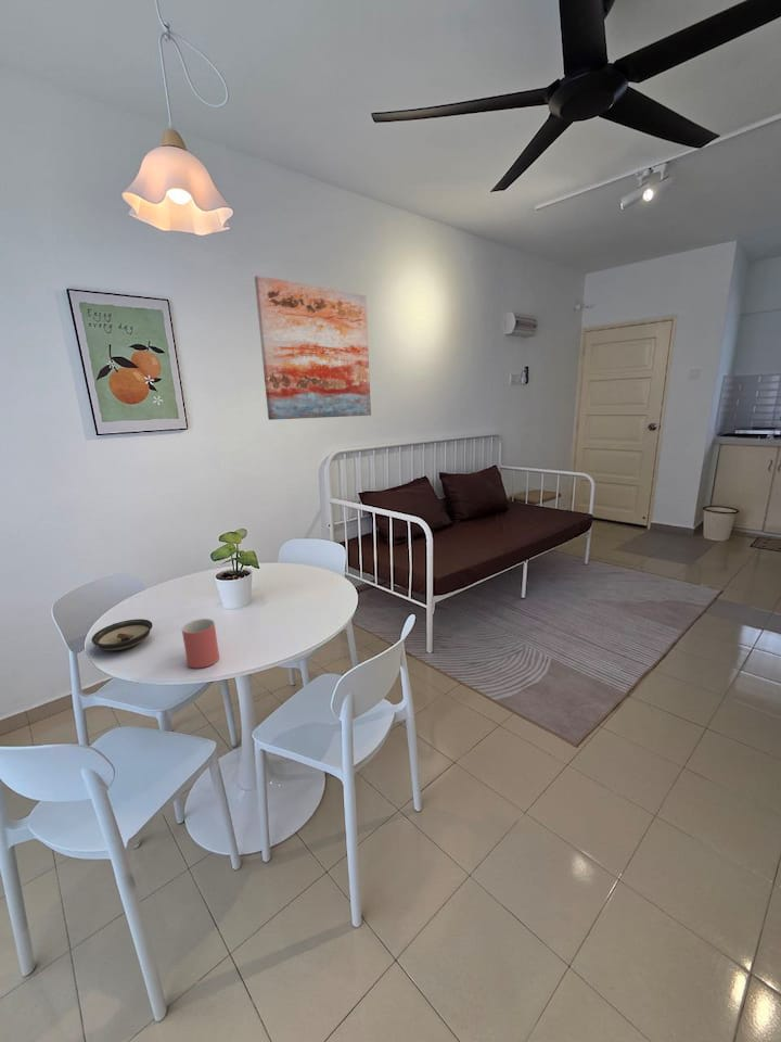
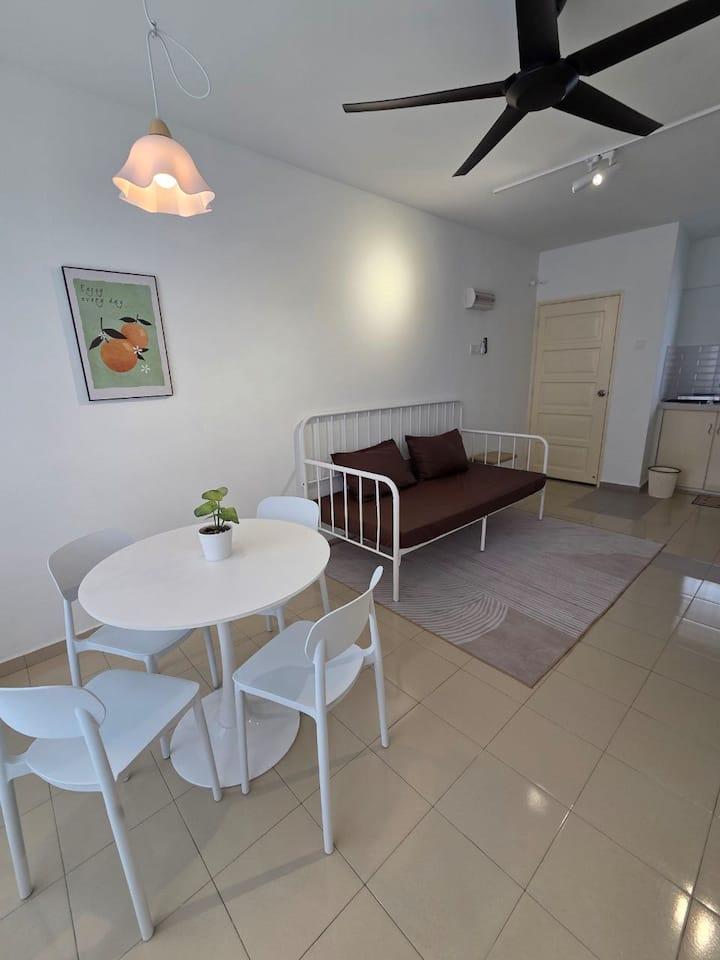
- wall art [254,275,372,421]
- saucer [90,618,154,651]
- mug [181,618,220,670]
